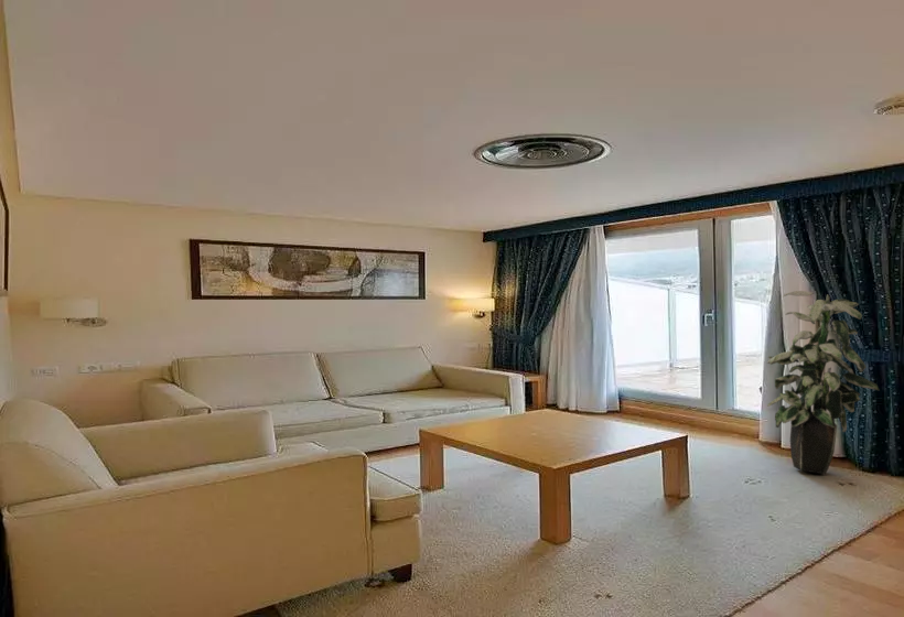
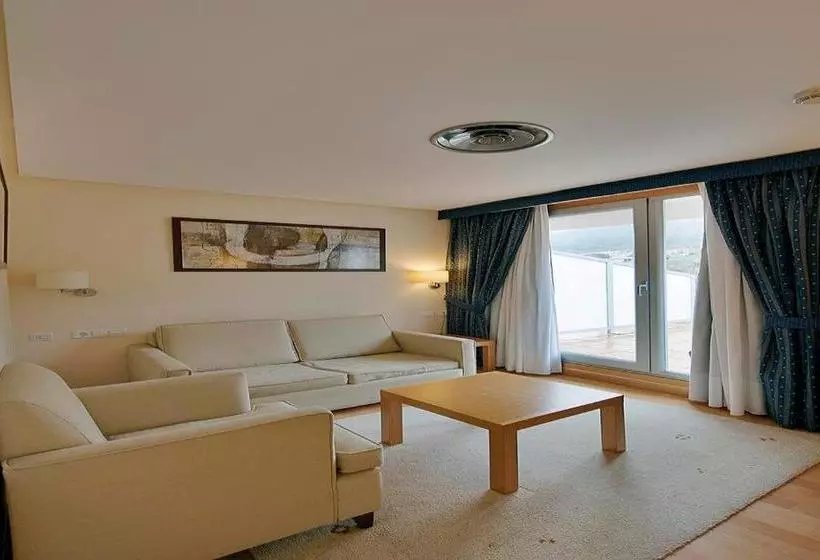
- indoor plant [766,290,880,476]
